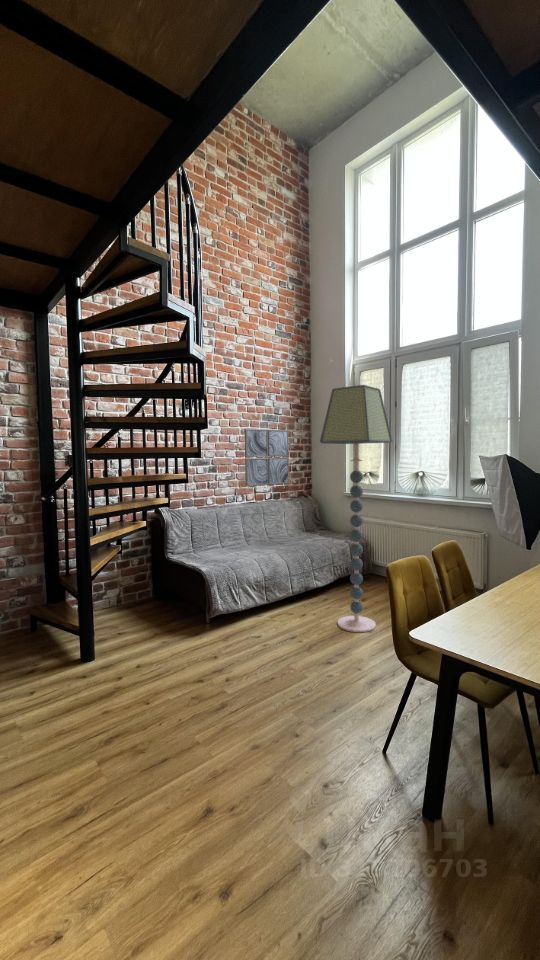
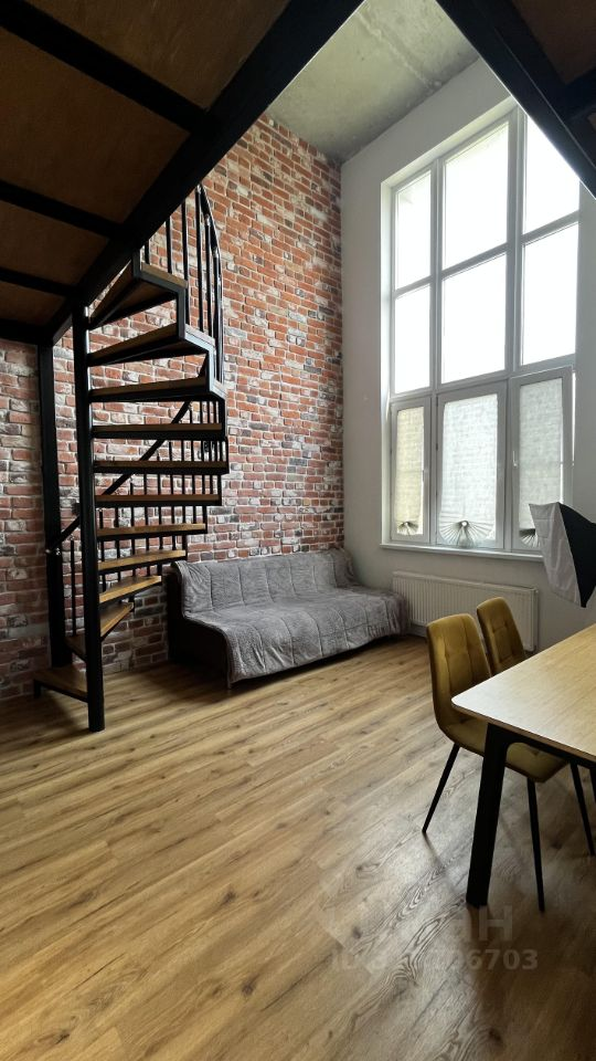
- floor lamp [319,384,393,633]
- wall art [244,428,290,487]
